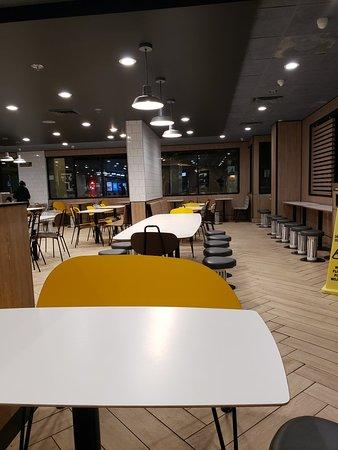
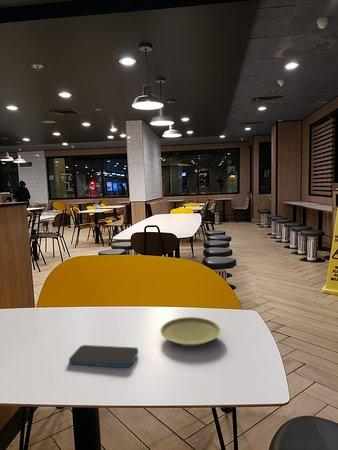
+ smartphone [68,344,139,368]
+ plate [159,316,222,347]
